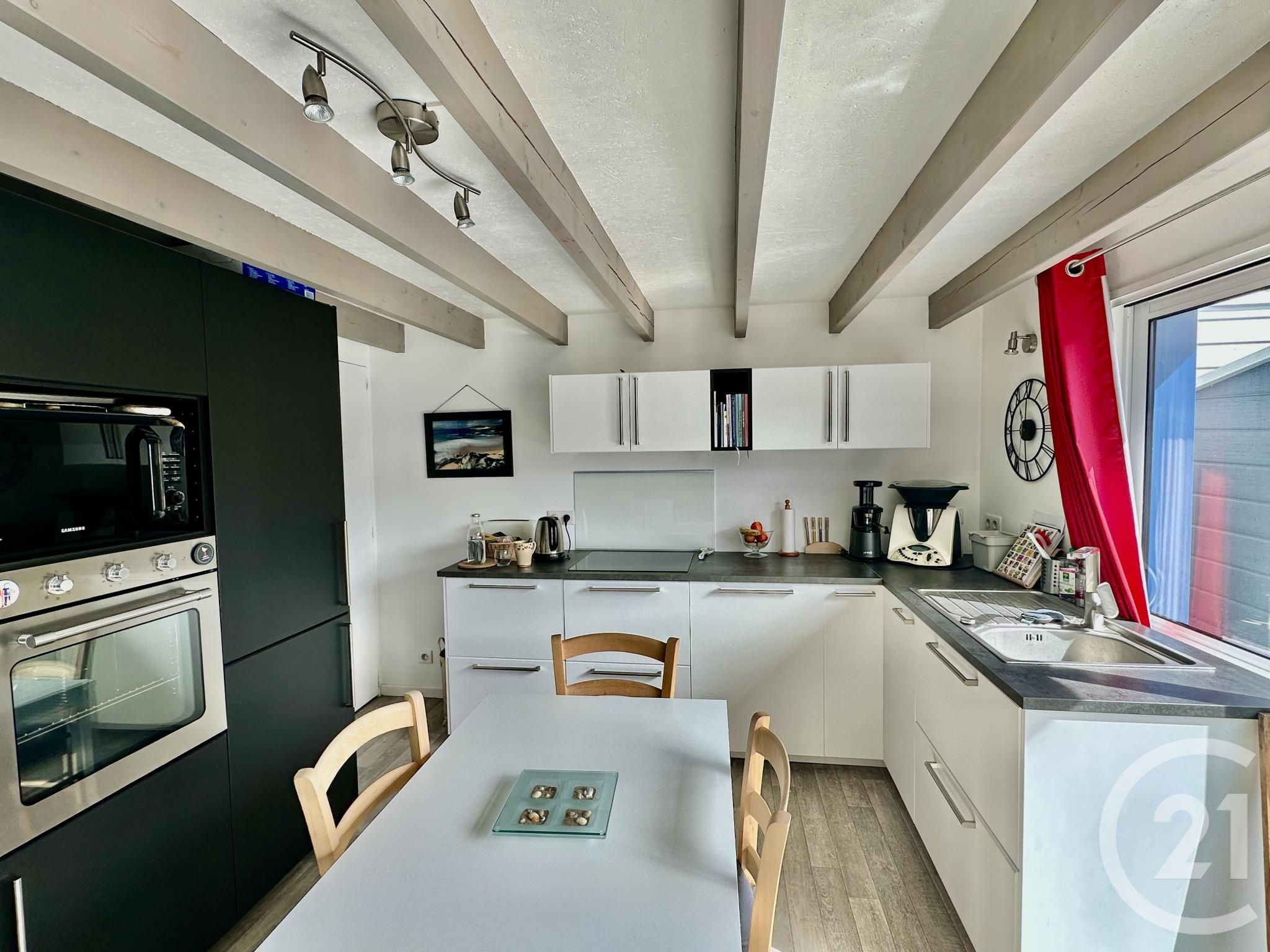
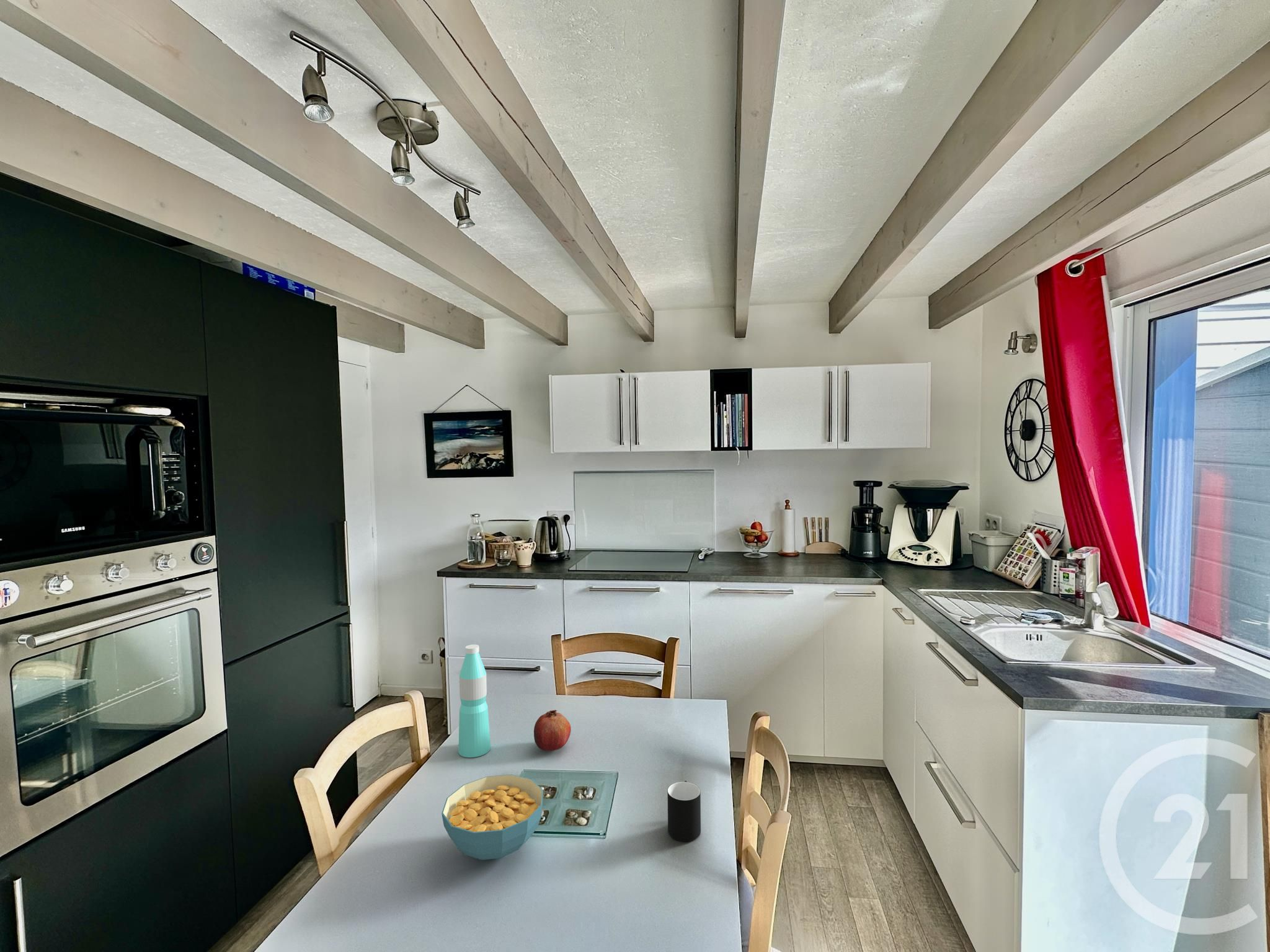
+ fruit [533,709,572,752]
+ cup [667,780,701,842]
+ cereal bowl [442,774,544,860]
+ water bottle [458,644,491,758]
